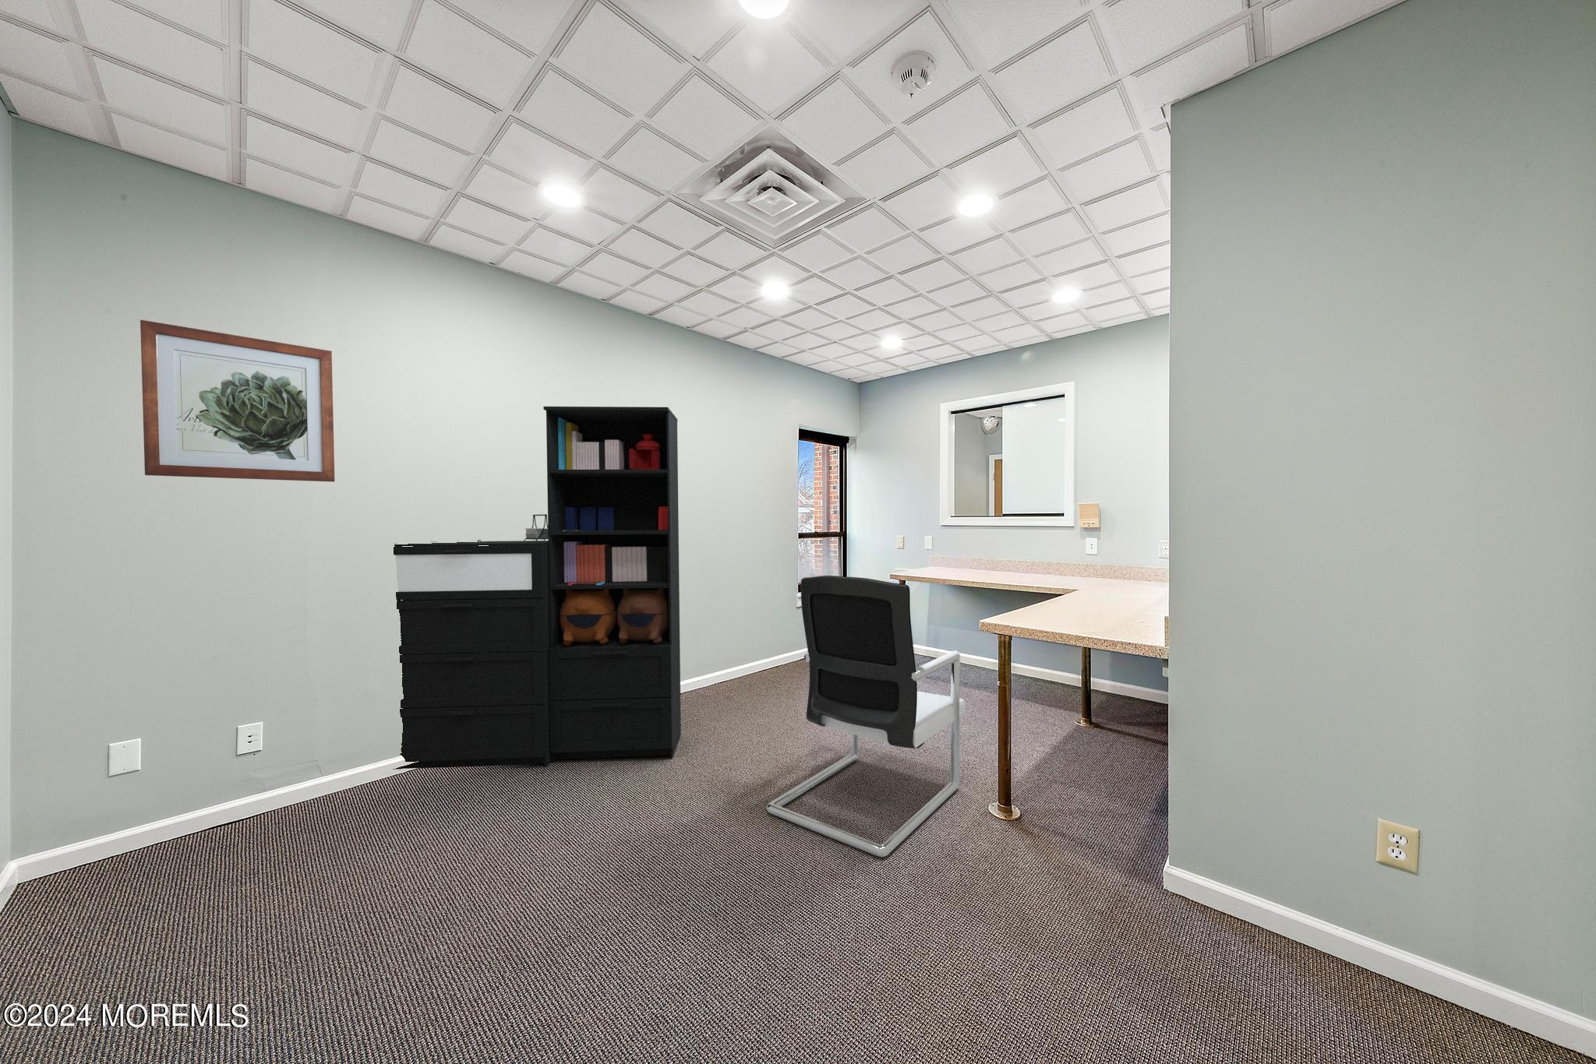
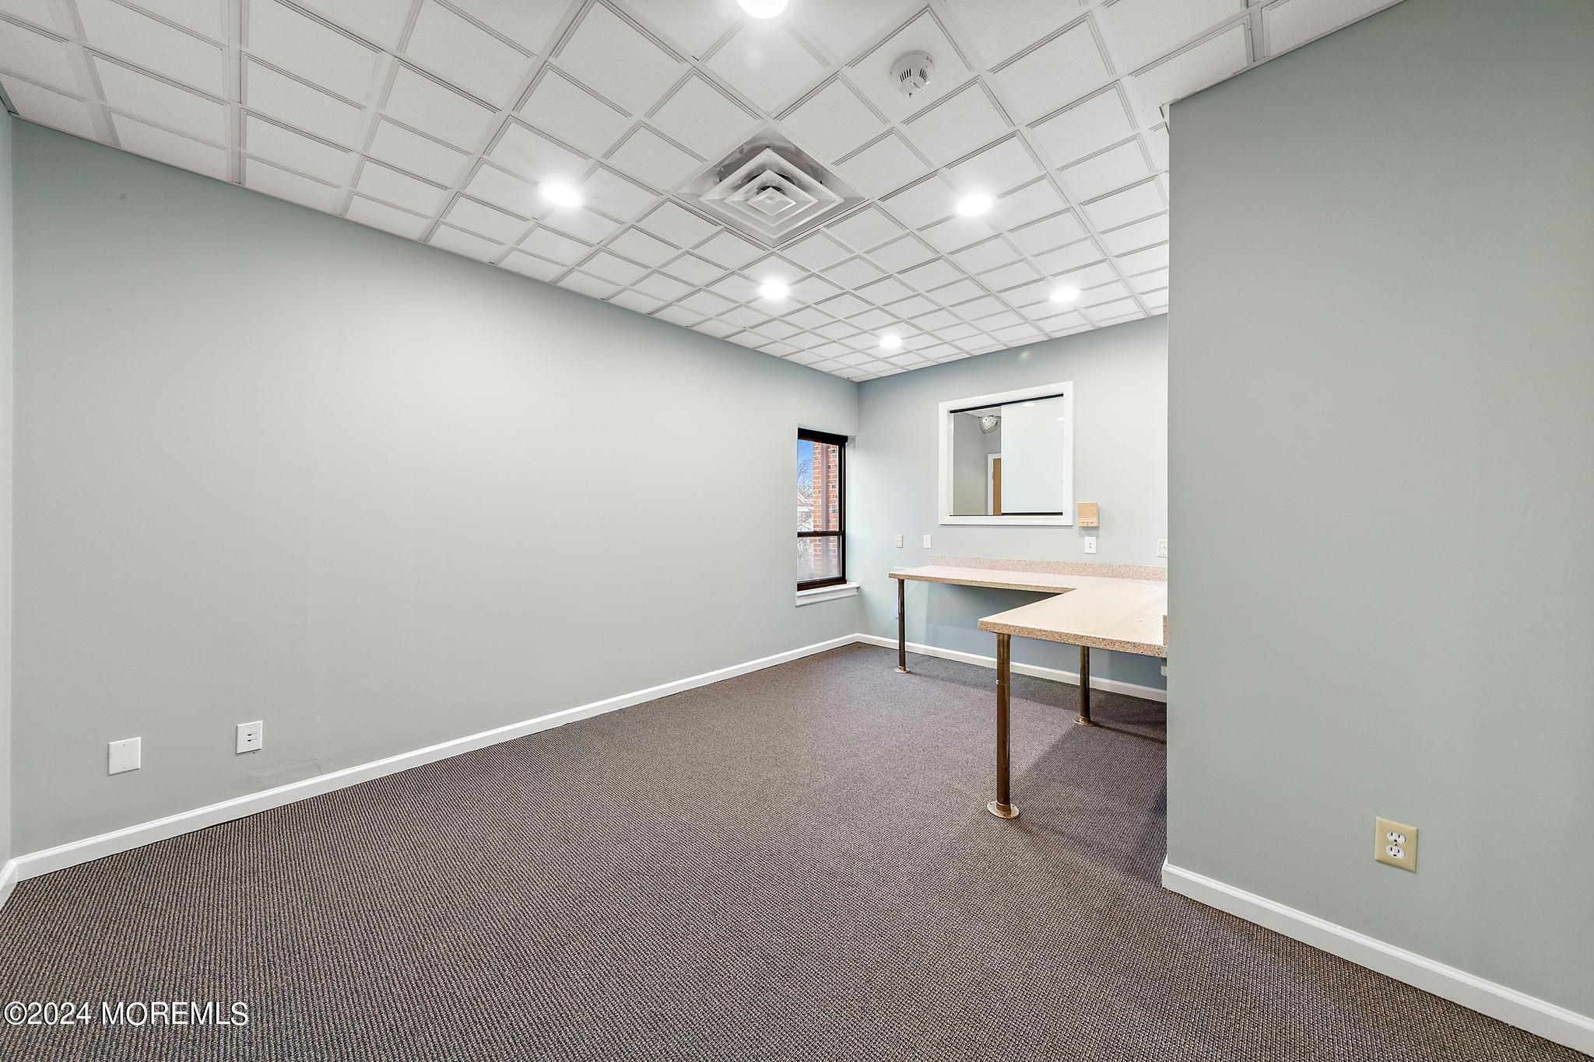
- wall art [139,319,336,483]
- office chair [766,575,967,859]
- storage cabinet [392,406,682,771]
